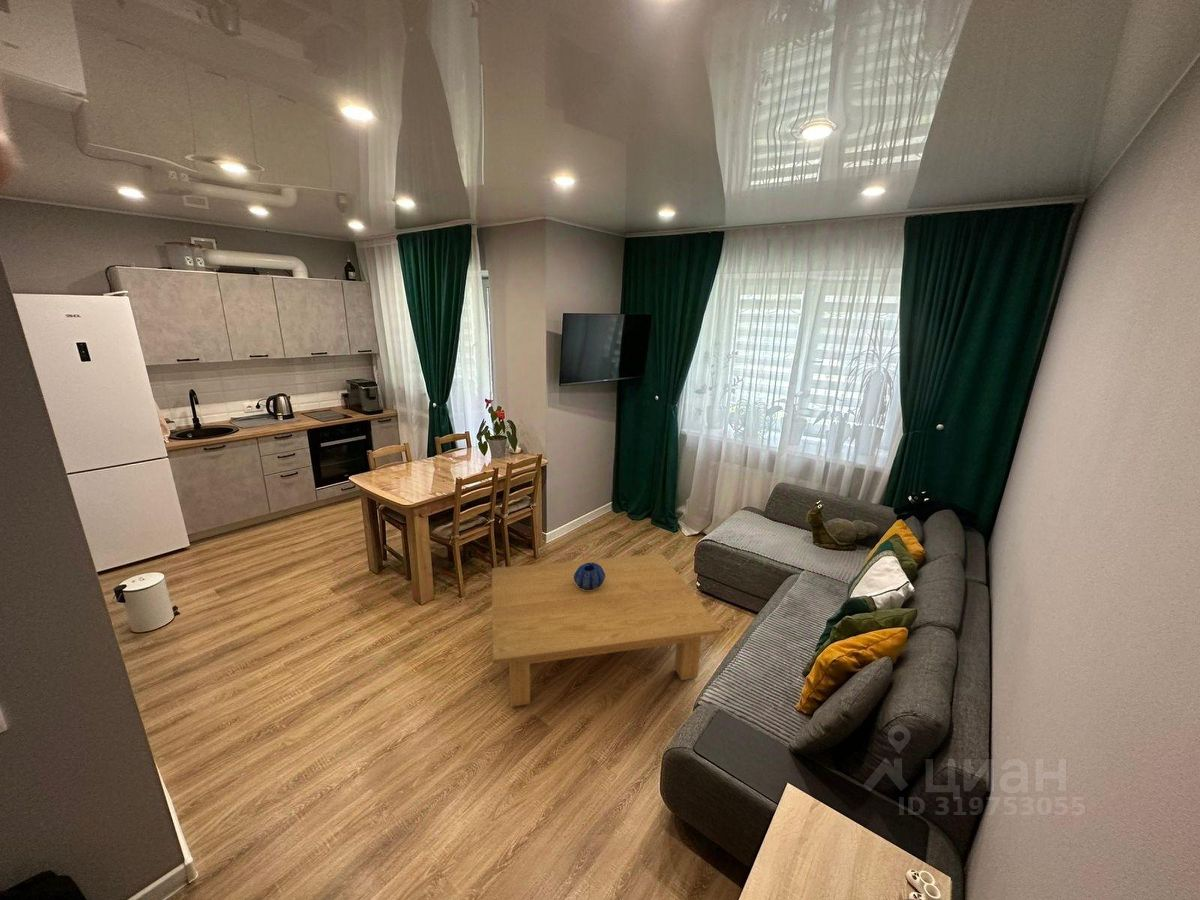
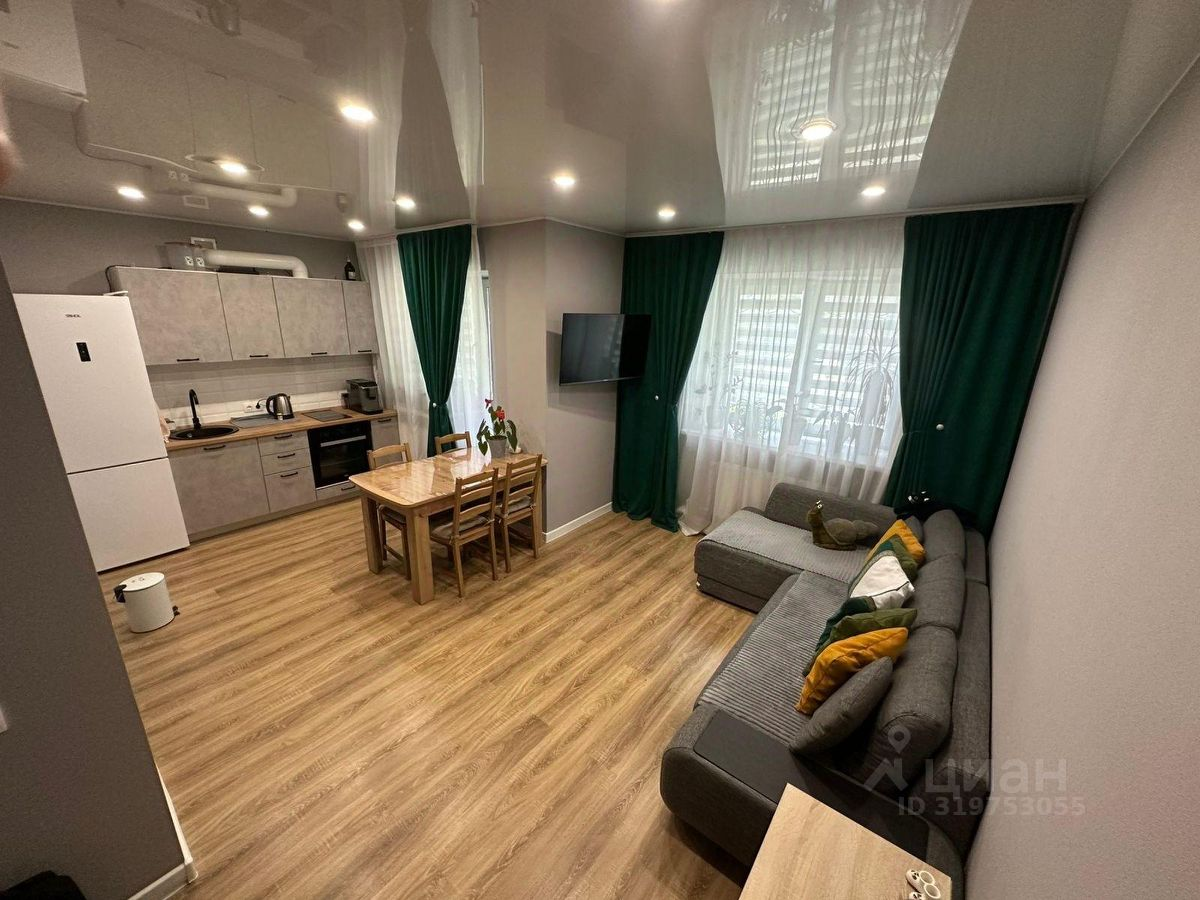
- coffee table [491,553,723,708]
- decorative bowl [573,562,605,590]
